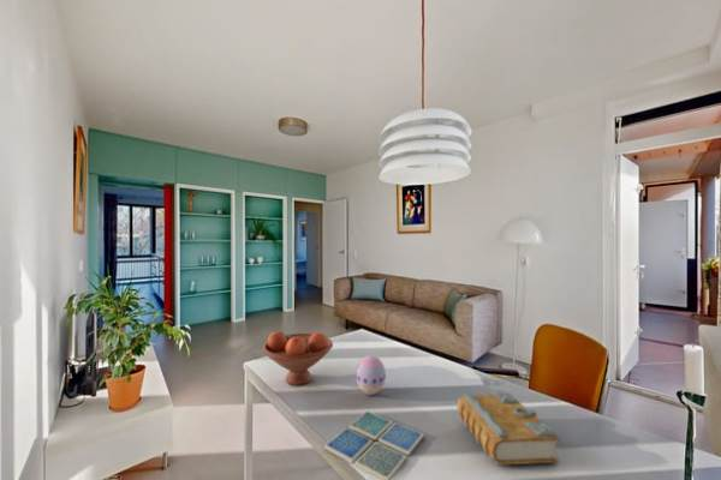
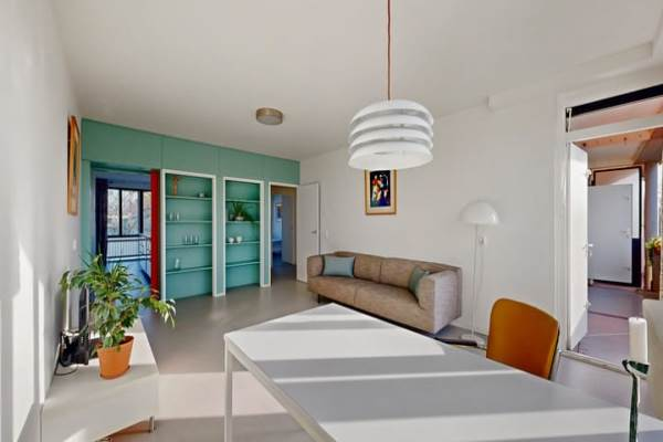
- fruit bowl [262,330,334,386]
- decorative egg [354,354,387,396]
- book [455,392,561,467]
- drink coaster [323,410,425,480]
